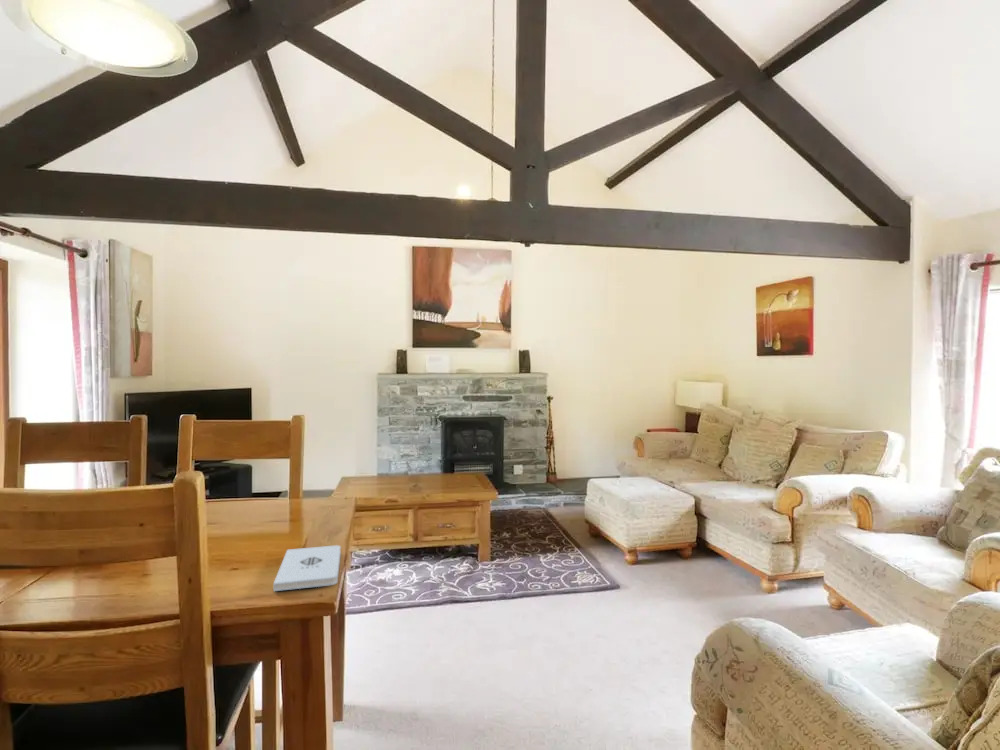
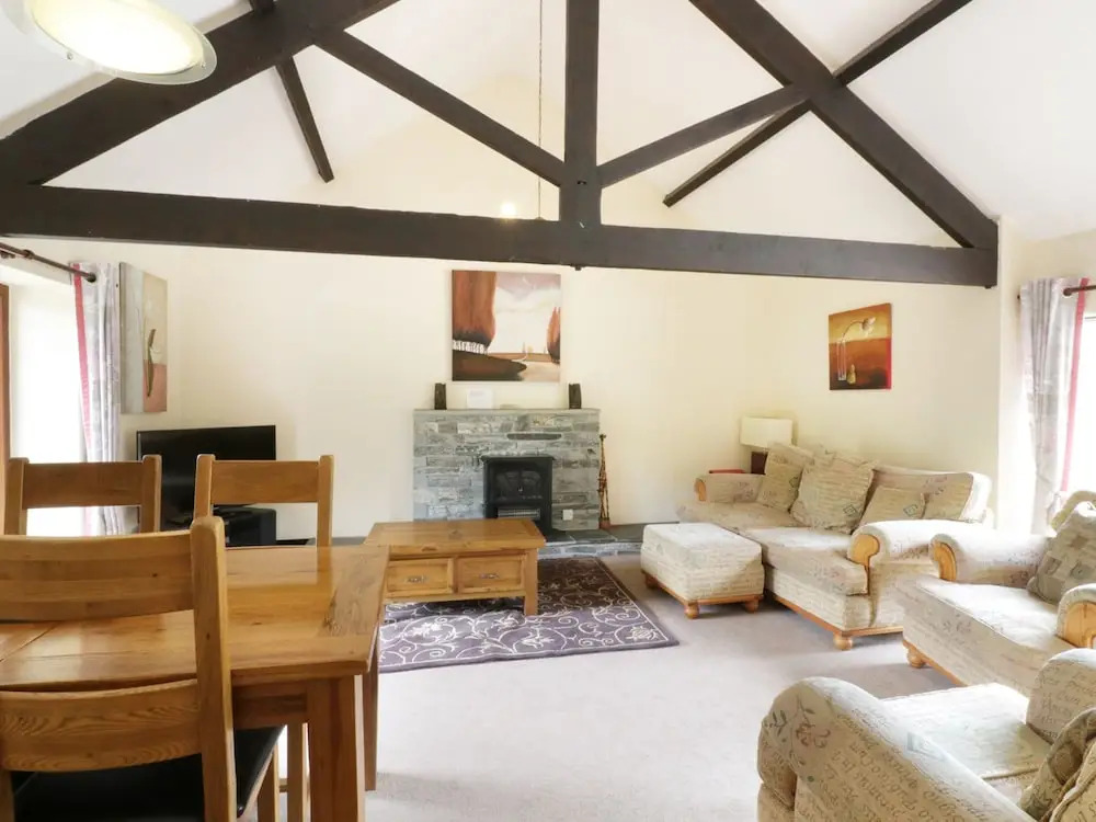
- notepad [273,544,342,592]
